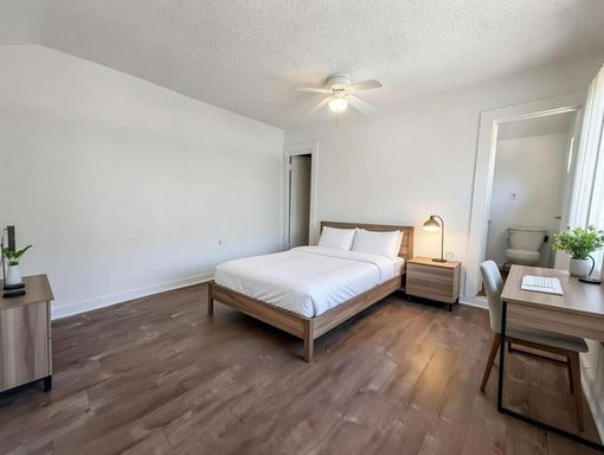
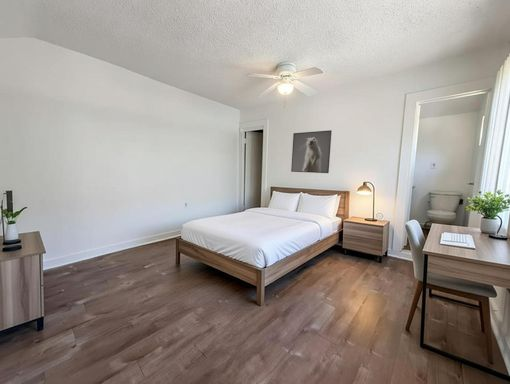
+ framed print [290,129,333,174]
